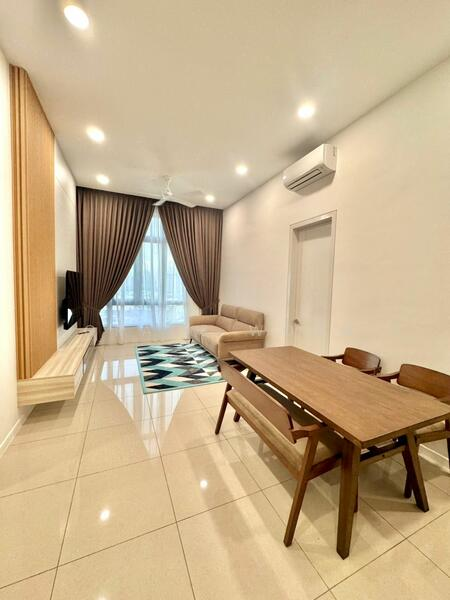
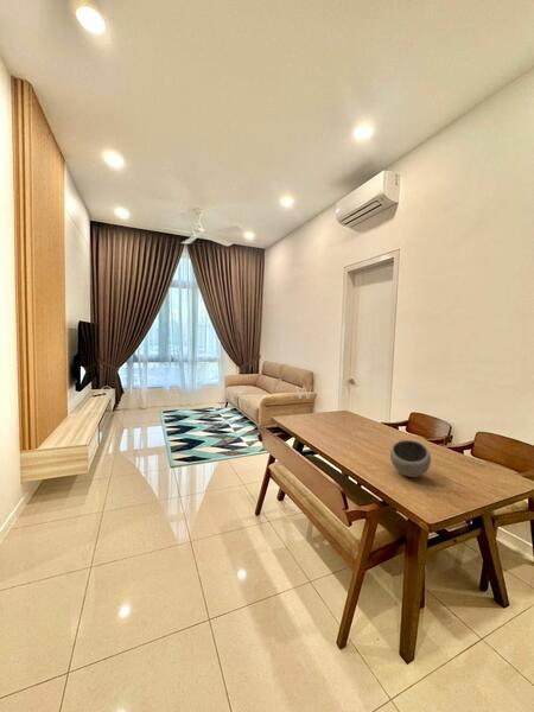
+ bowl [389,439,432,478]
